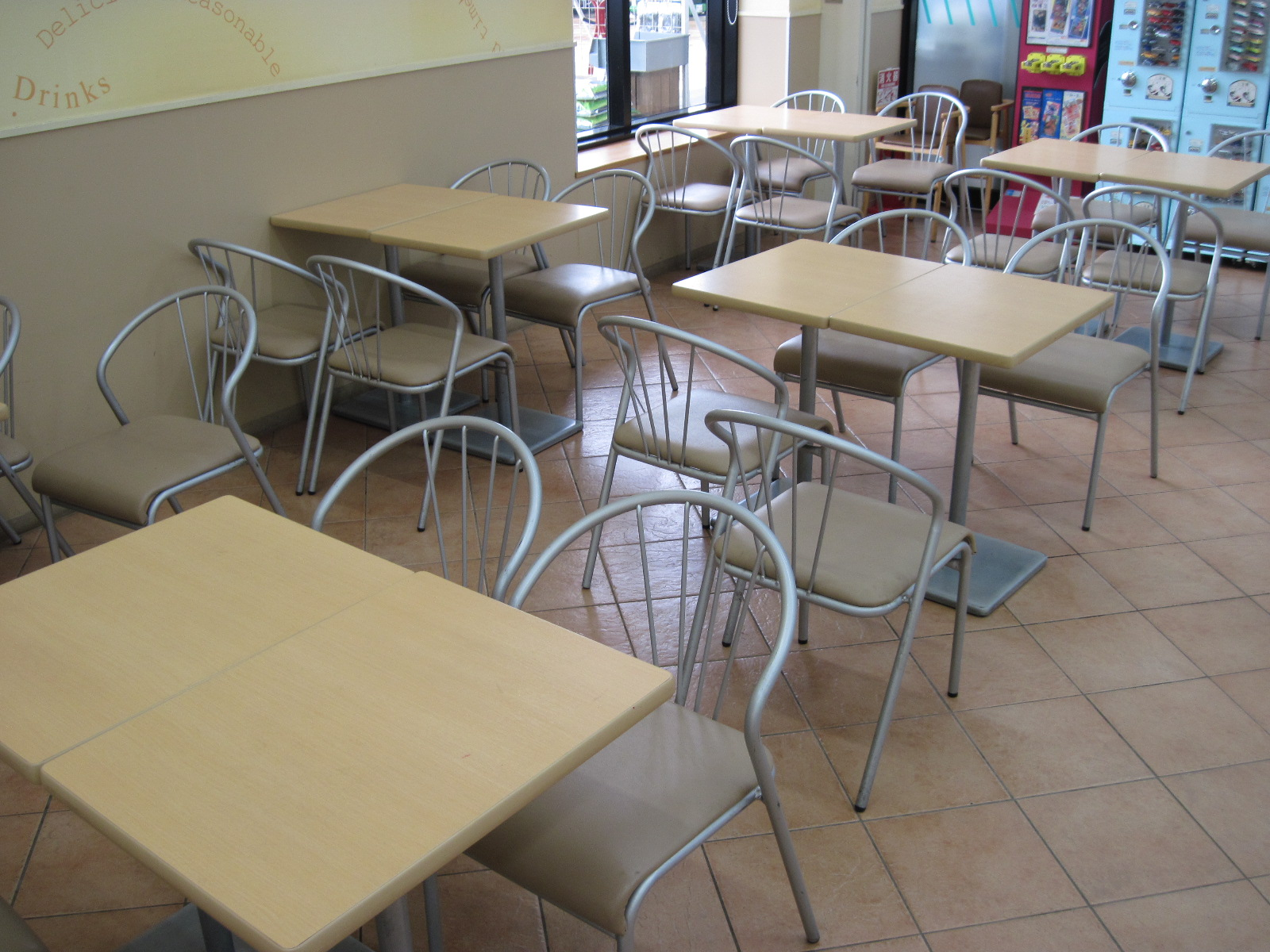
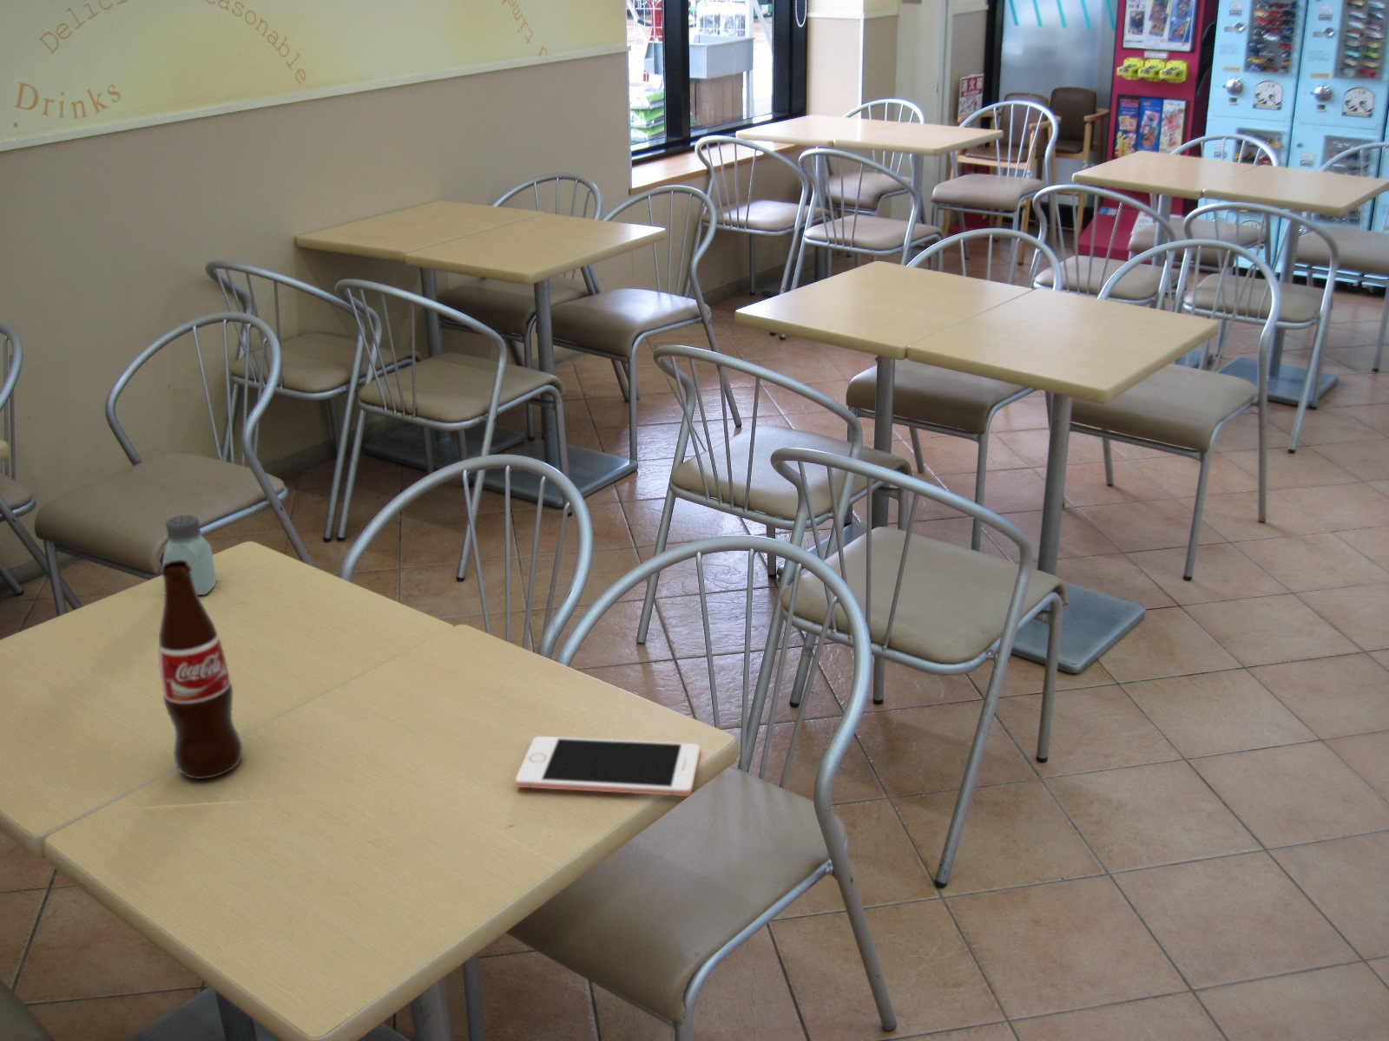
+ cell phone [515,736,701,797]
+ bottle [157,560,244,780]
+ saltshaker [162,514,217,596]
